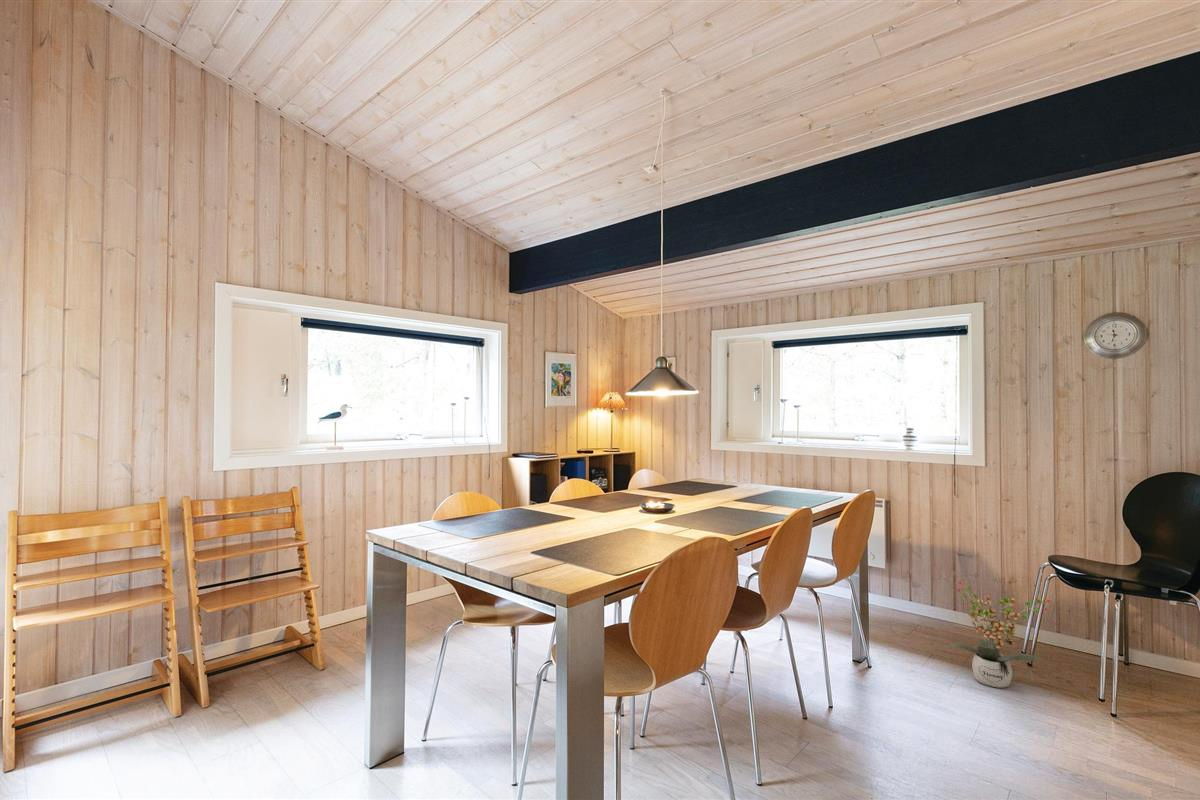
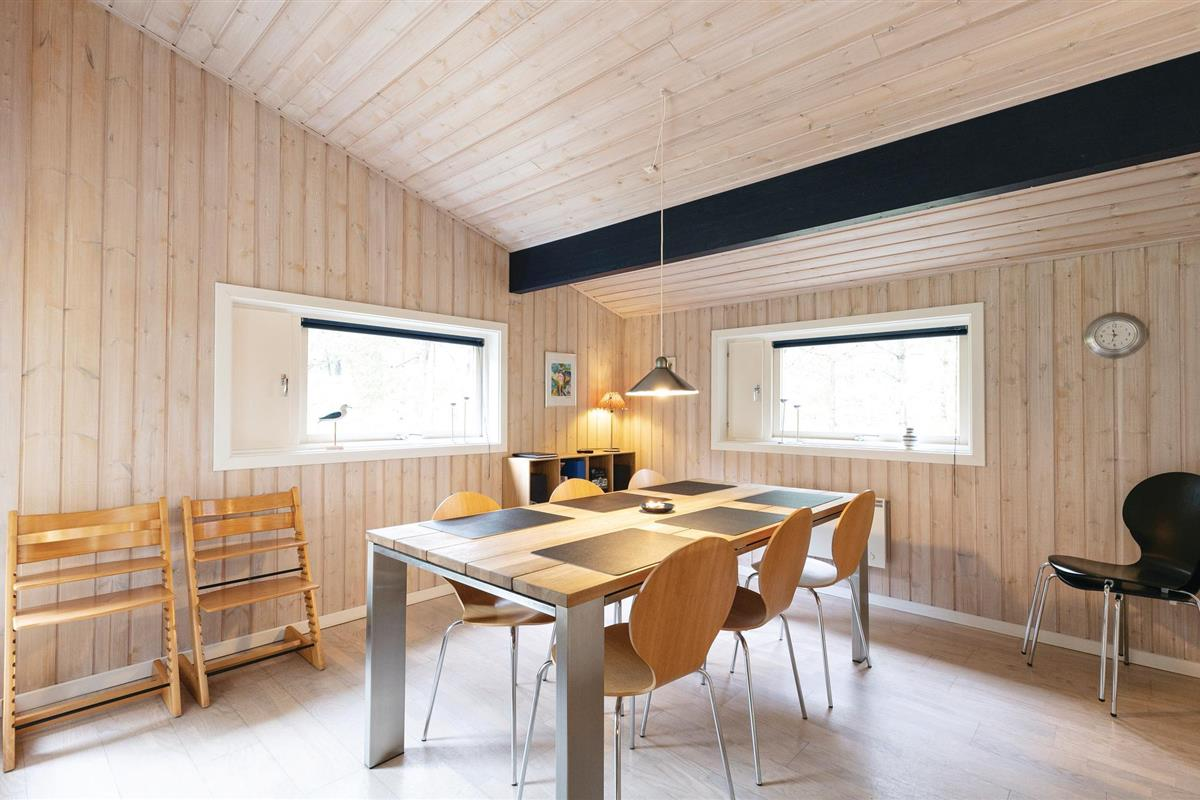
- potted plant [947,580,1051,689]
